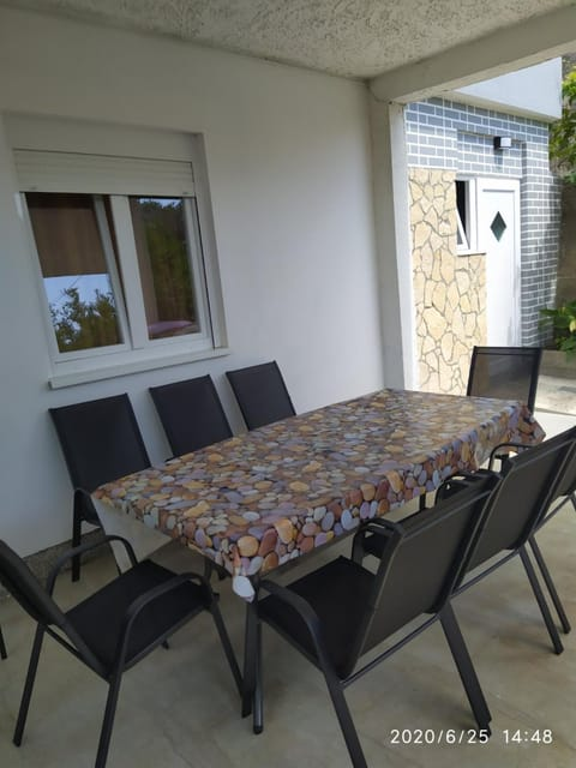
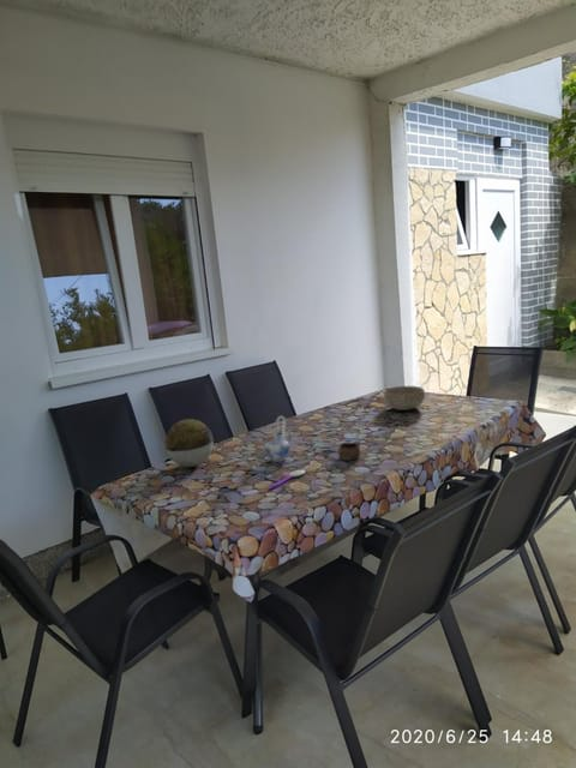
+ bowl [383,385,426,412]
+ ceramic pitcher [264,415,292,463]
+ decorative ball [164,418,215,468]
+ cup [337,439,361,462]
+ spoon [268,469,306,491]
